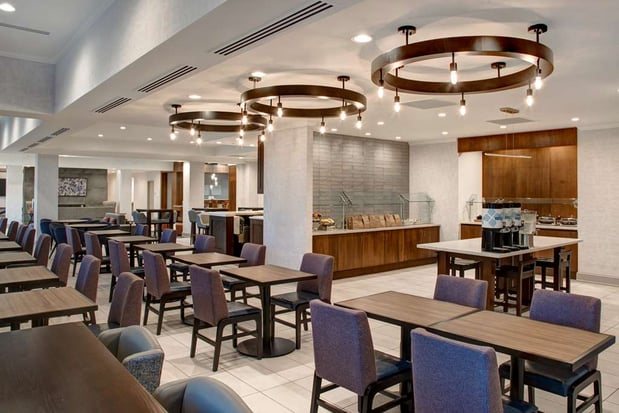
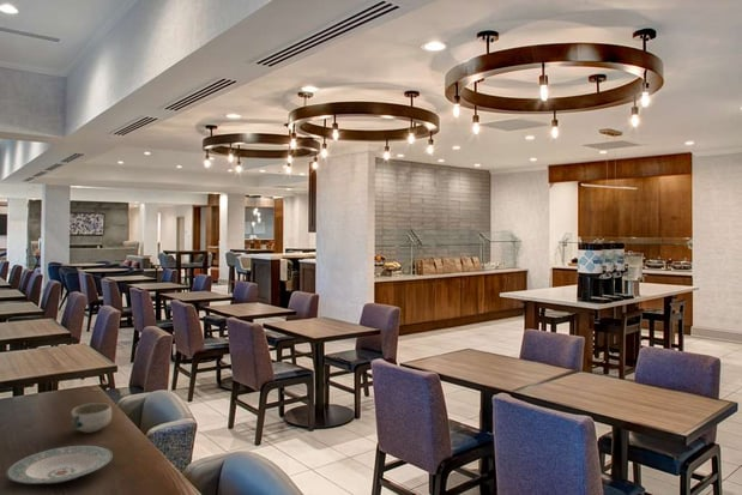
+ plate [5,445,114,484]
+ bowl [70,402,113,434]
